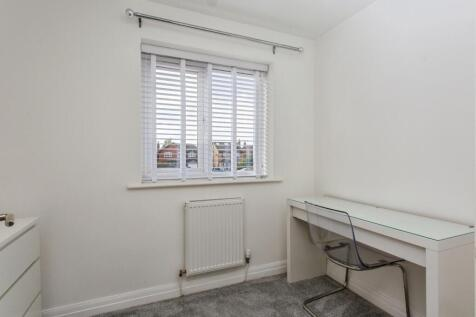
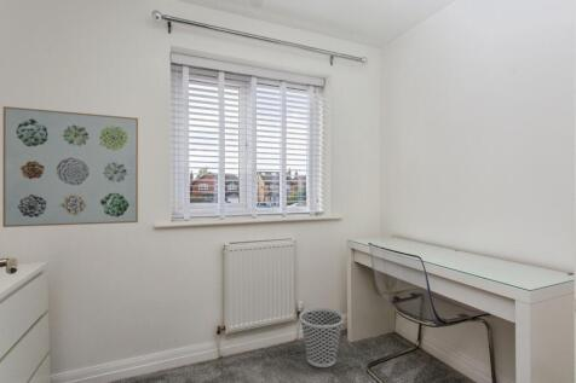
+ wall art [1,105,139,228]
+ wastebasket [299,307,345,369]
